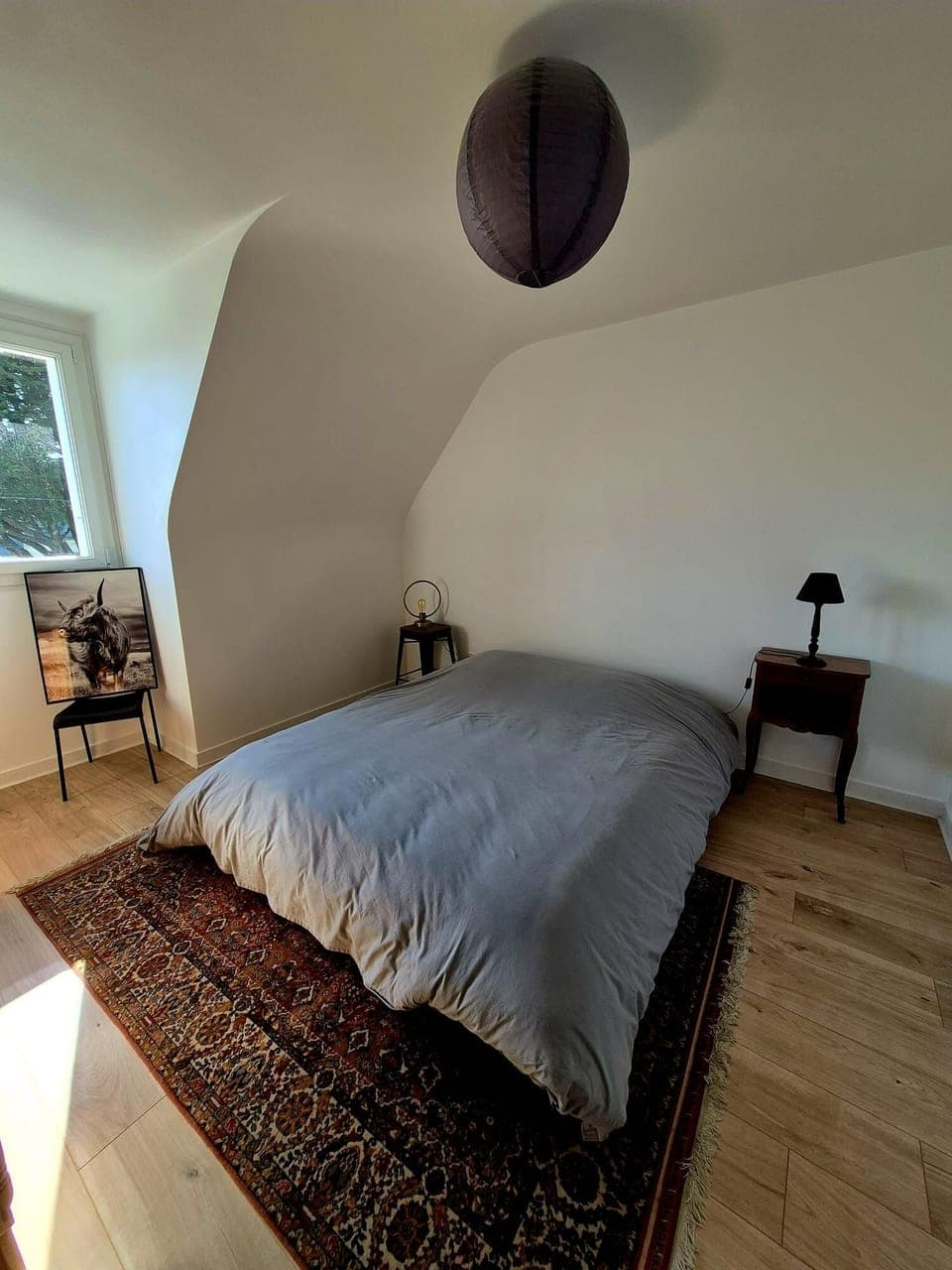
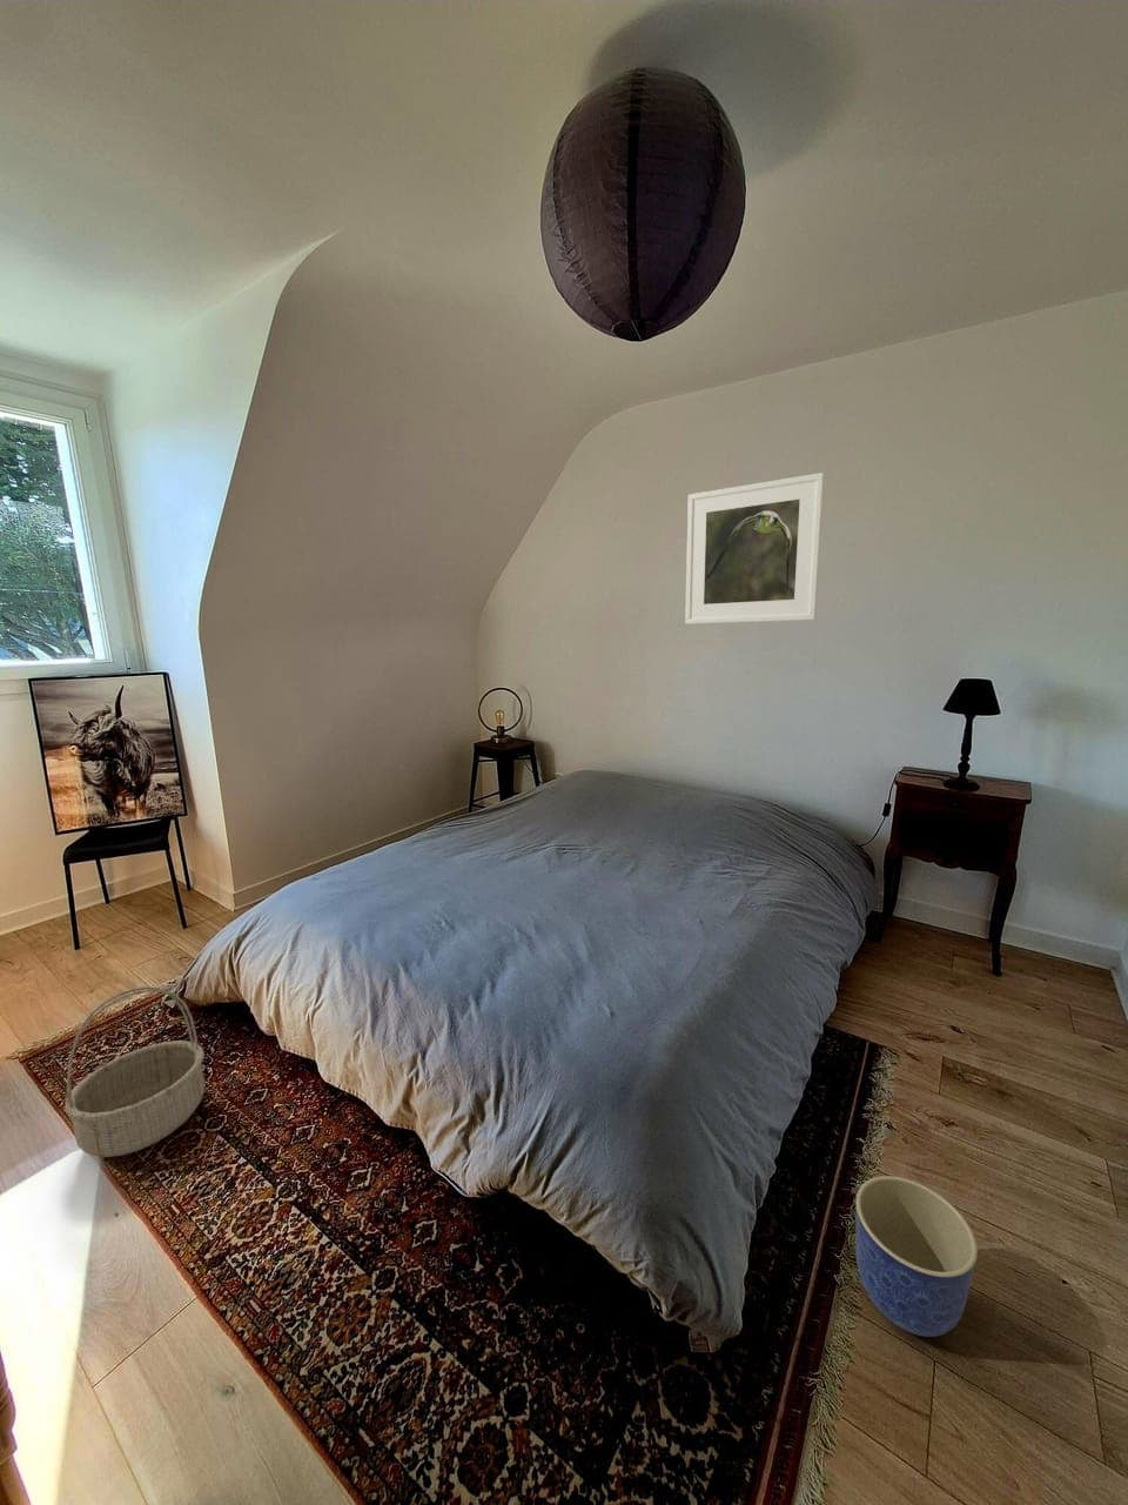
+ planter [854,1174,979,1338]
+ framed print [684,472,826,626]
+ basket [65,985,206,1158]
